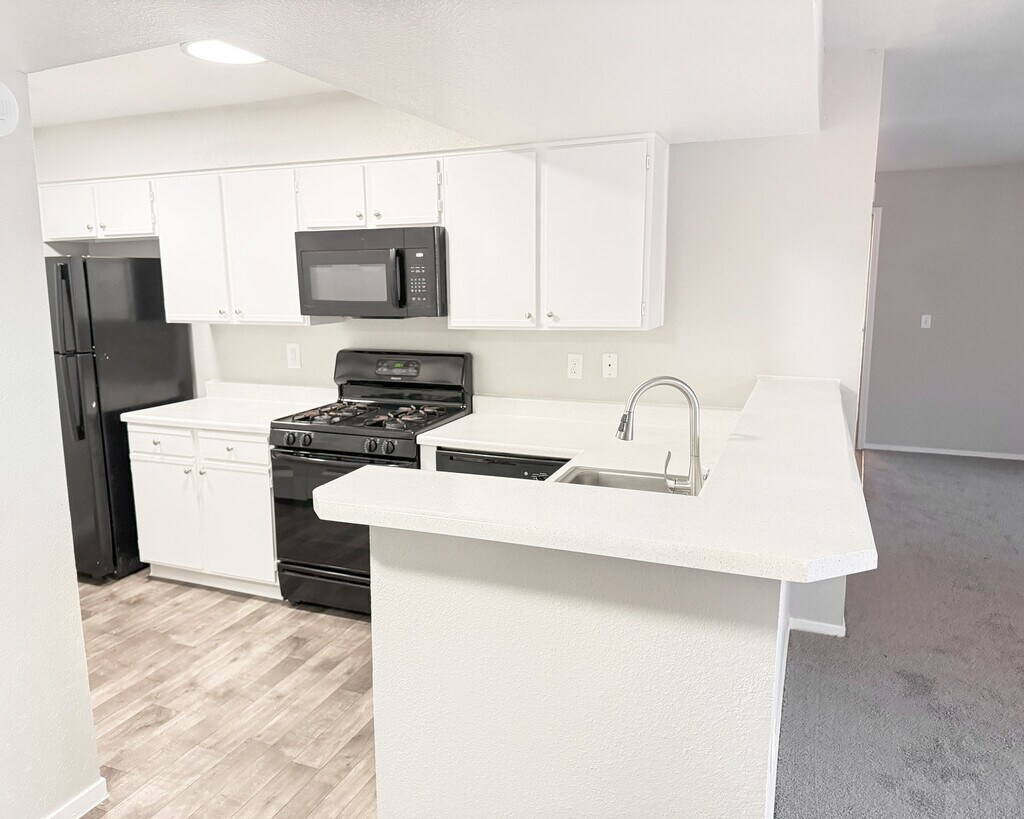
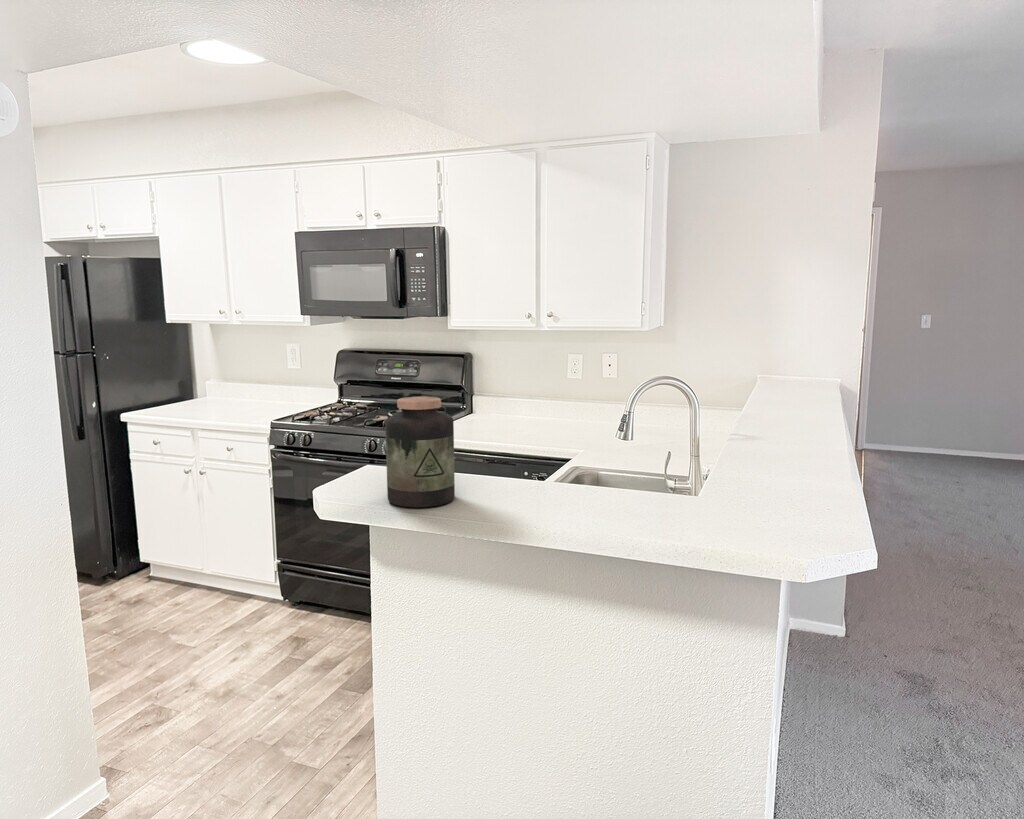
+ jar [384,396,456,509]
